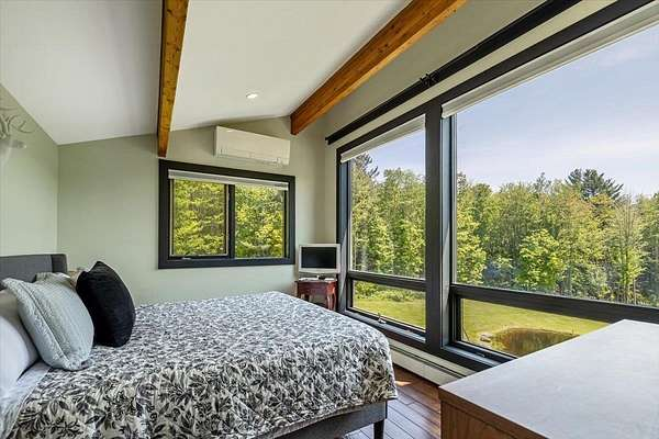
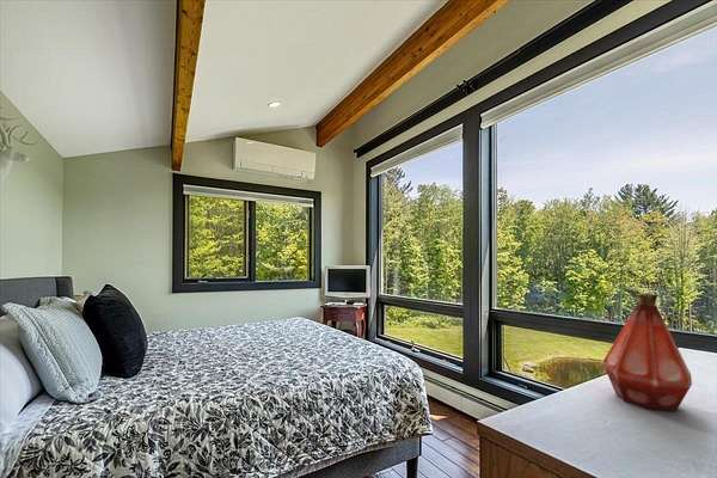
+ bottle [601,293,693,412]
